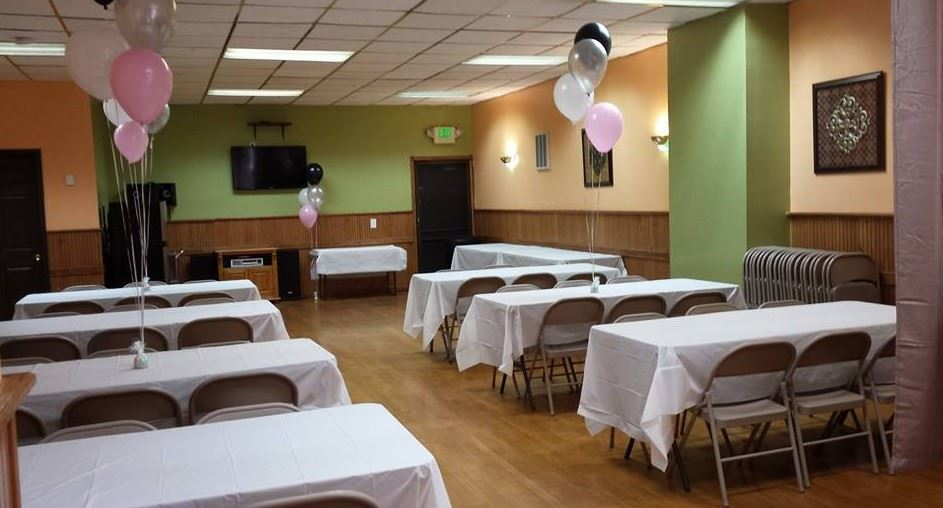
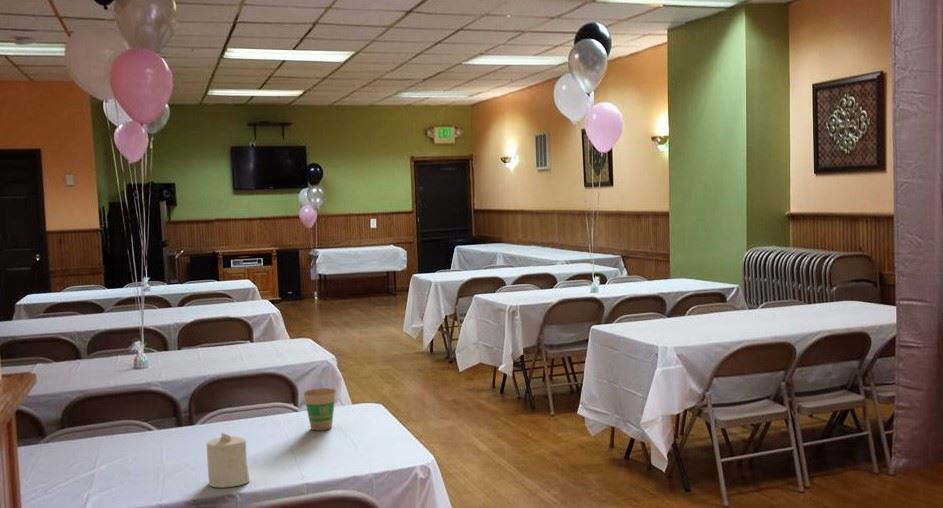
+ candle [206,432,251,488]
+ paper cup [303,387,337,431]
